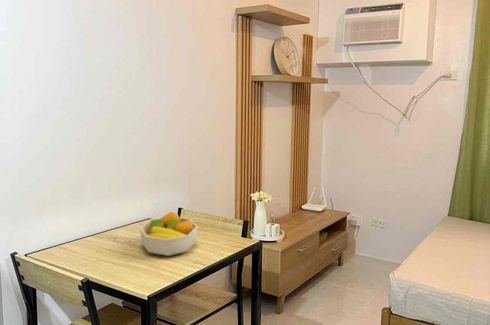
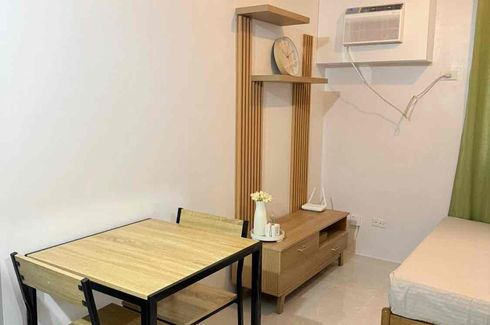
- fruit bowl [139,211,199,257]
